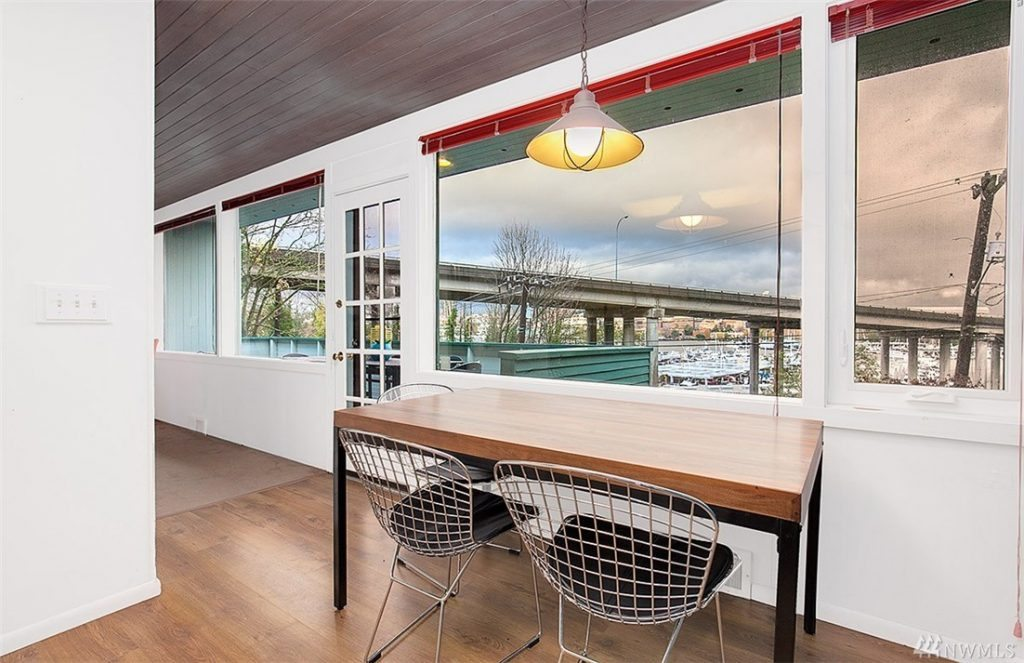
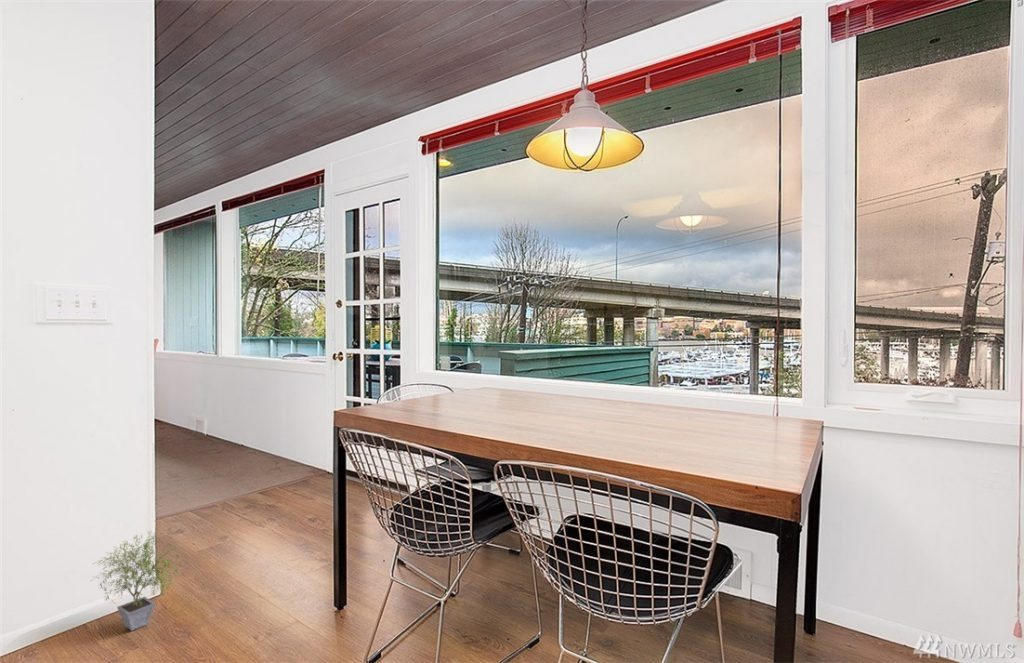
+ potted plant [90,529,187,632]
